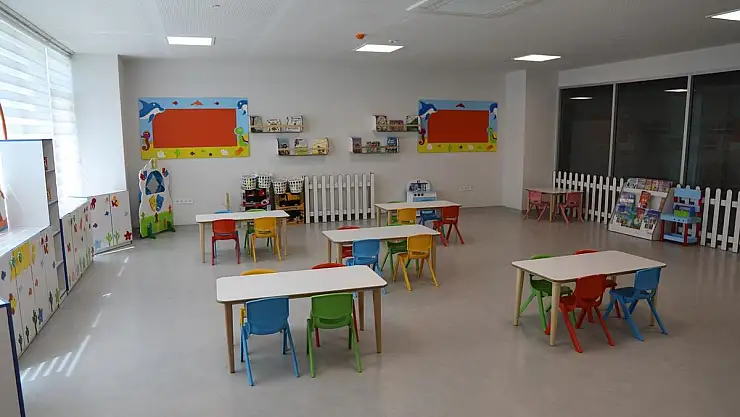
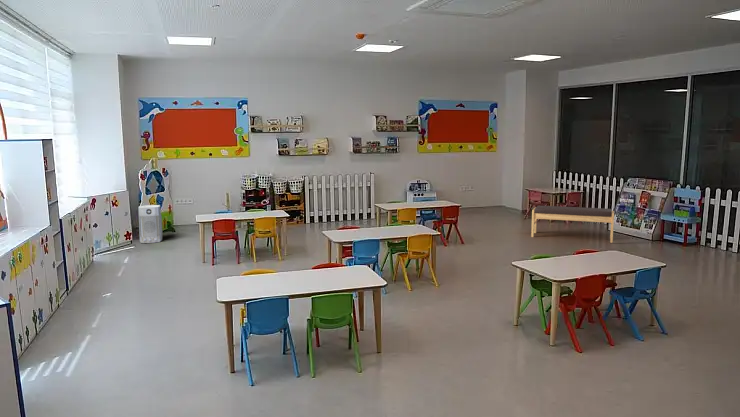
+ air purifier [137,204,163,244]
+ bench [530,205,615,244]
